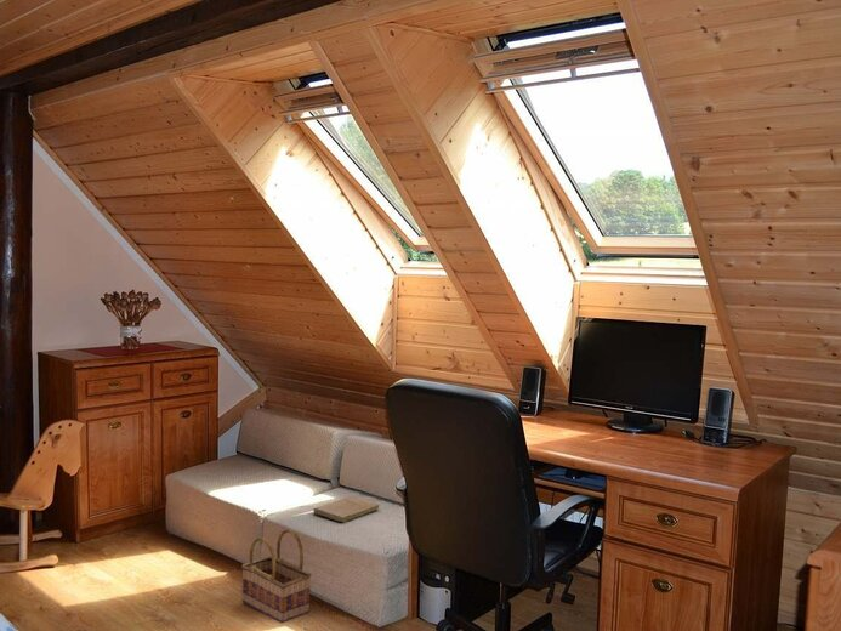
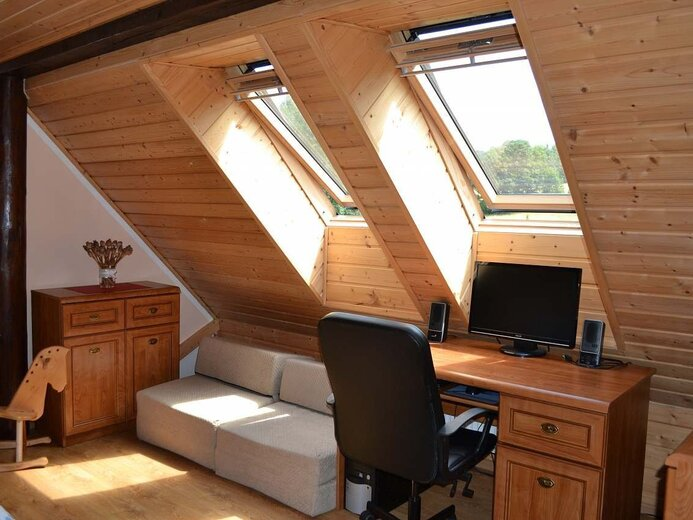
- basket [240,528,313,624]
- book [312,495,380,524]
